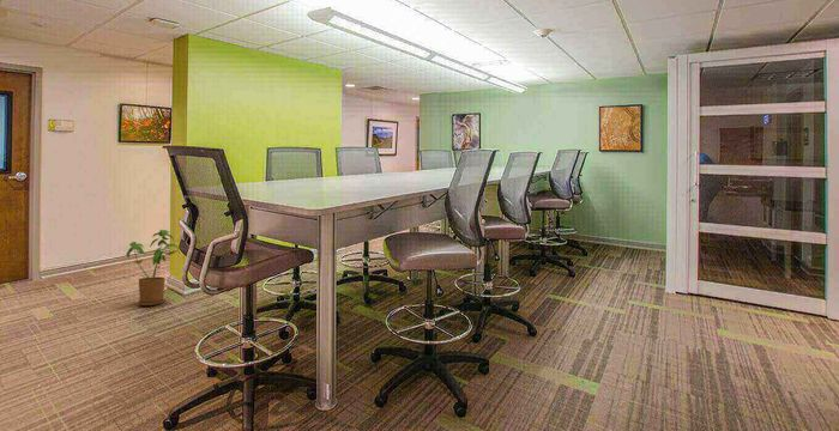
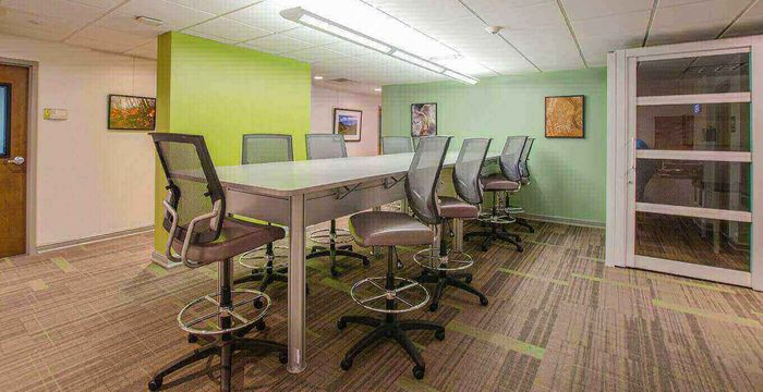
- house plant [126,229,180,306]
